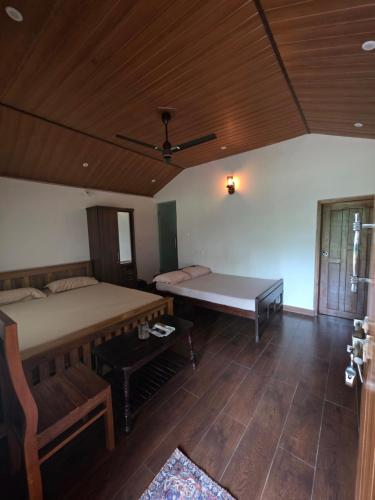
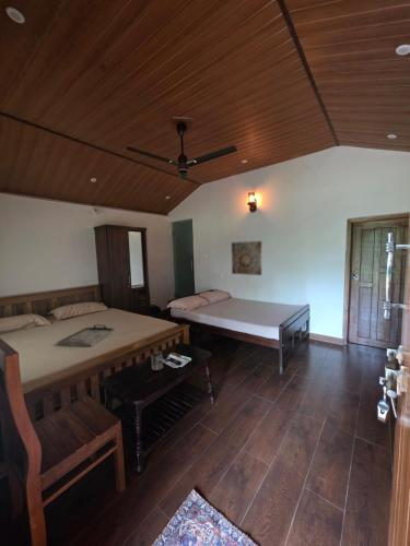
+ wall art [231,240,262,276]
+ serving tray [56,323,116,347]
